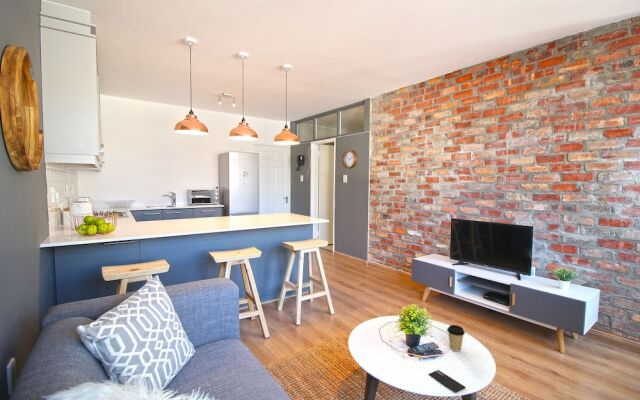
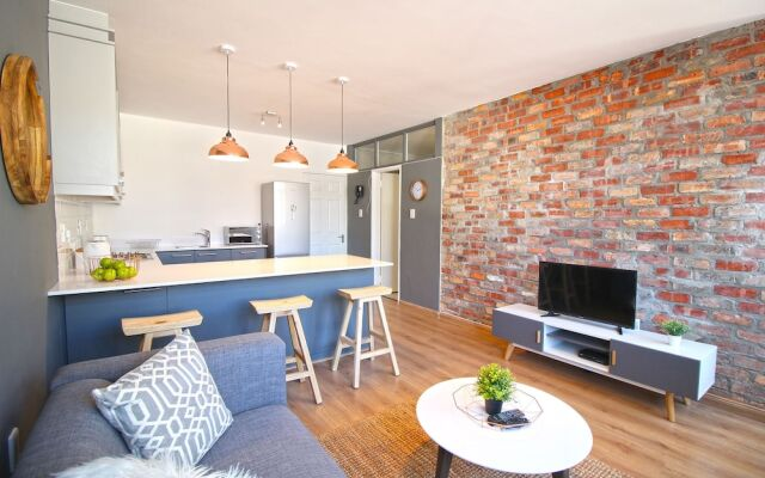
- smartphone [428,369,467,394]
- coffee cup [446,324,466,353]
